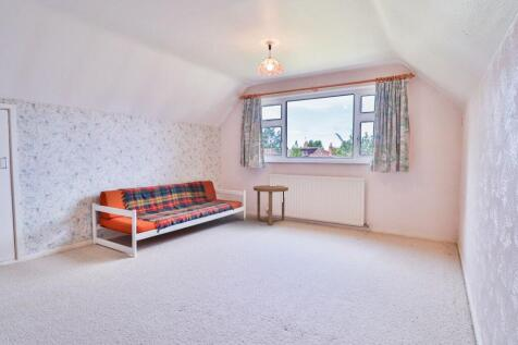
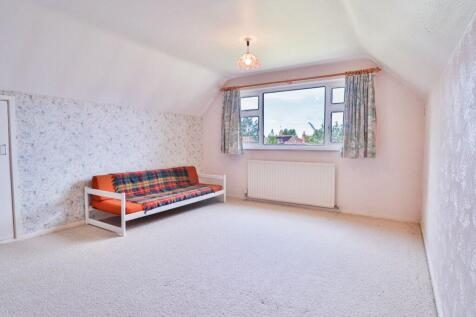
- side table [252,184,289,226]
